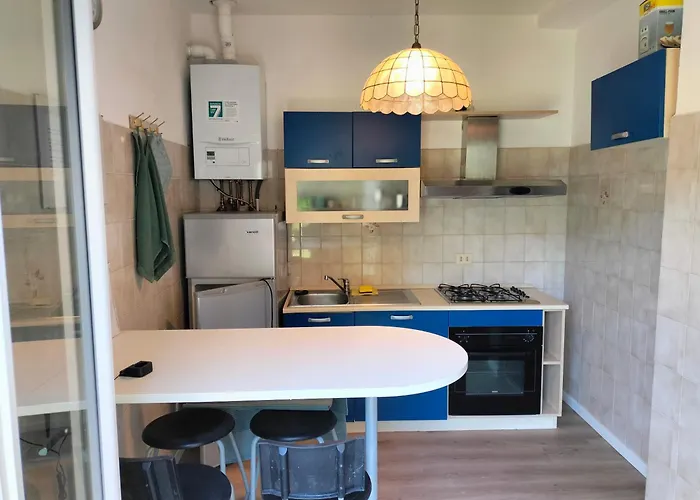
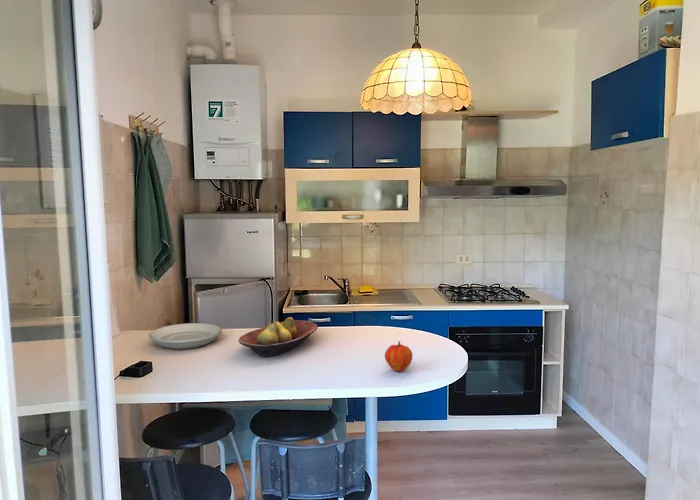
+ fruit [384,340,414,373]
+ plate [148,322,223,350]
+ fruit bowl [238,316,319,358]
